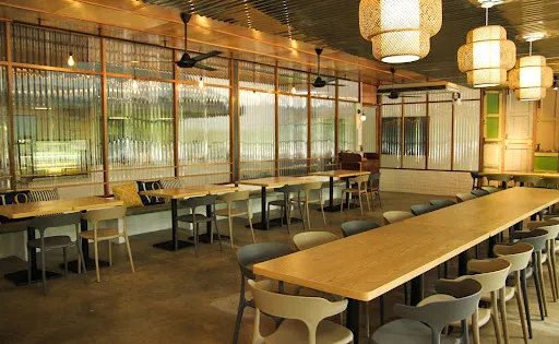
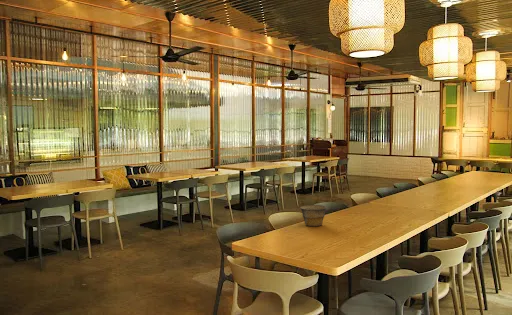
+ bowl [299,204,328,227]
